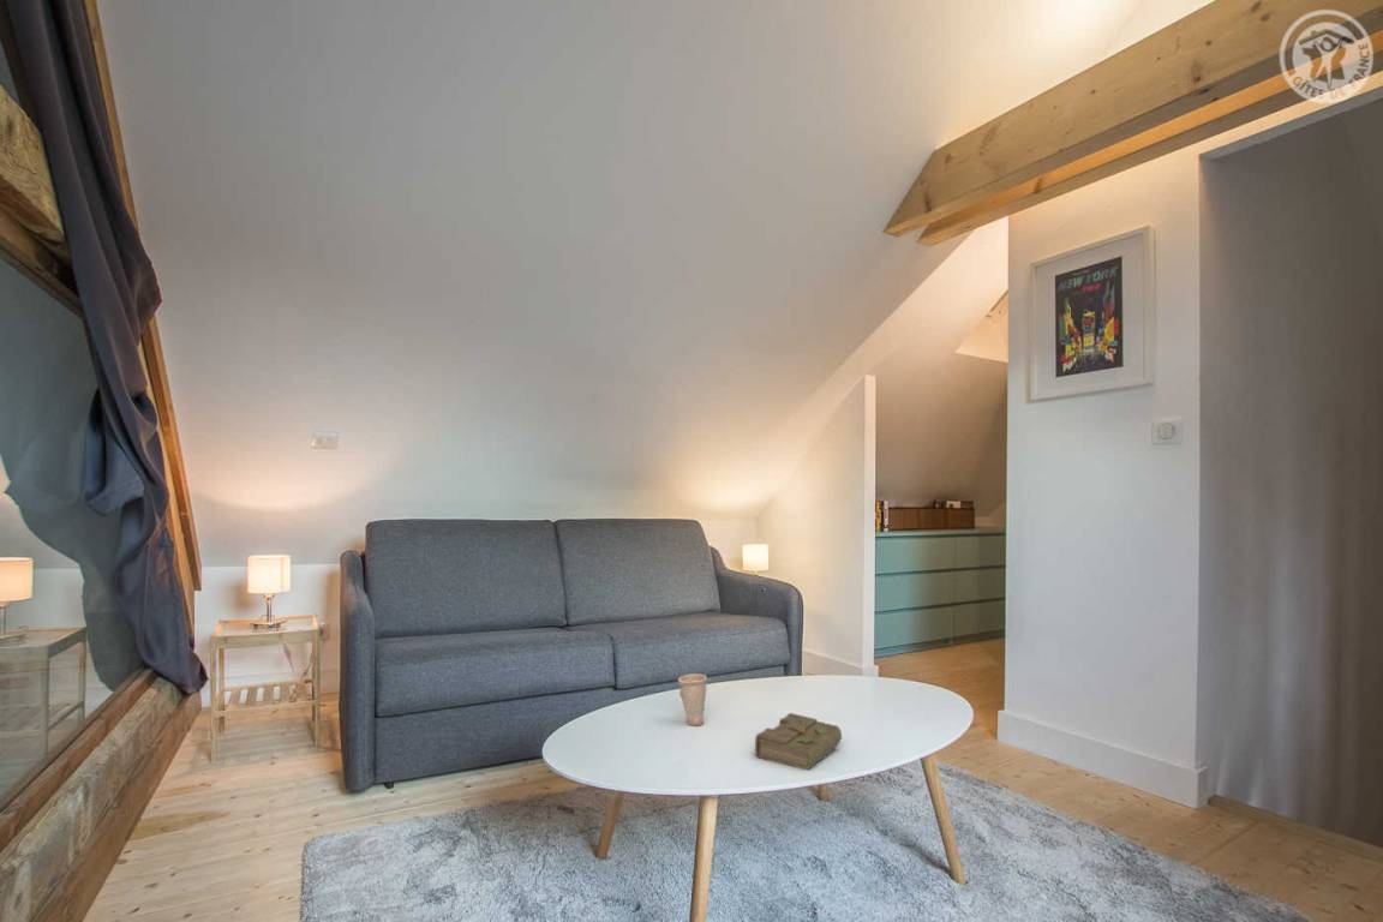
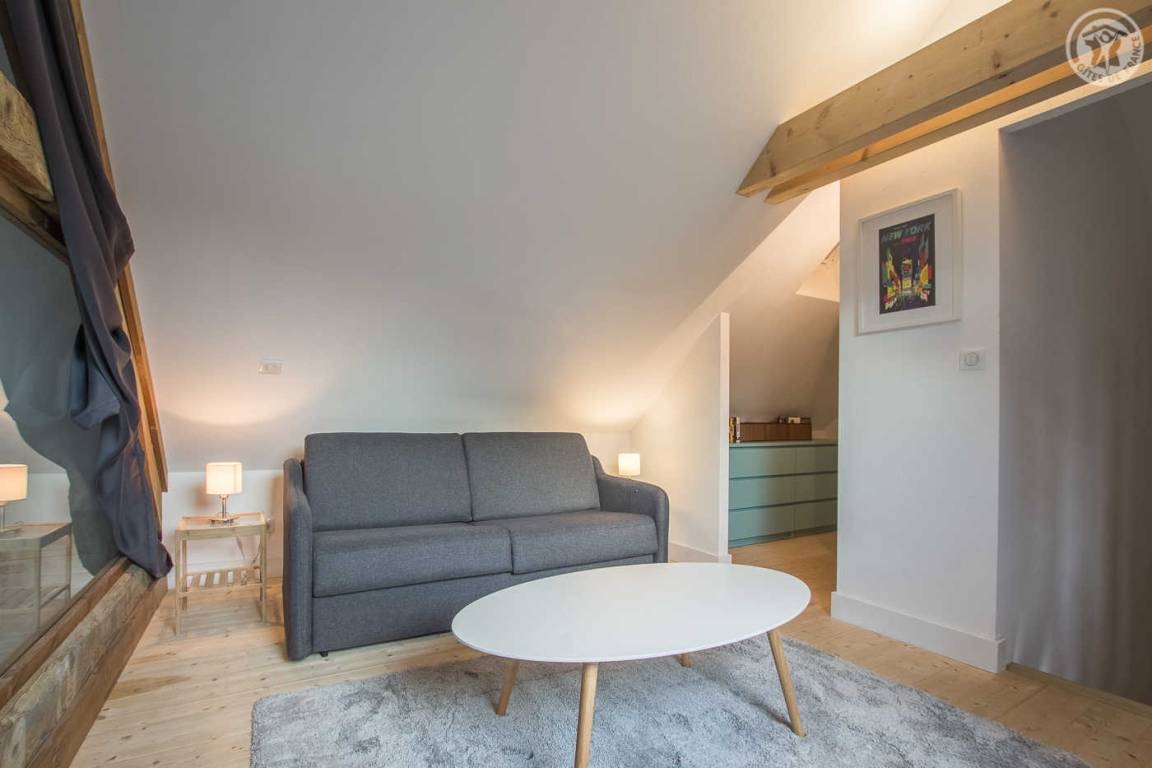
- cup [677,673,708,726]
- diary [754,712,843,771]
